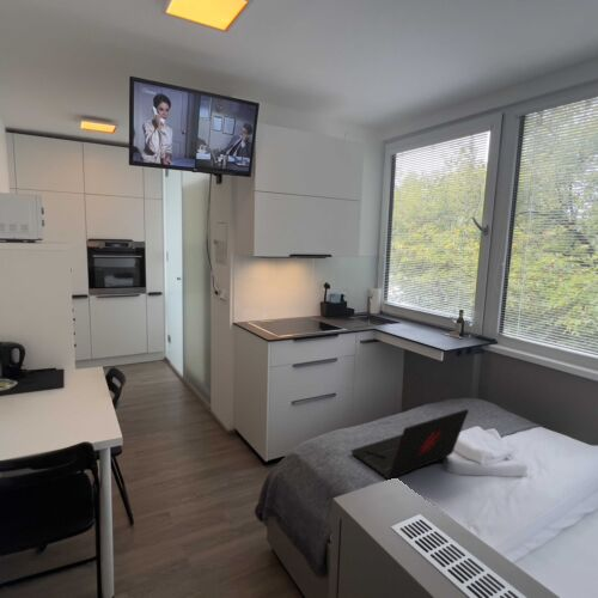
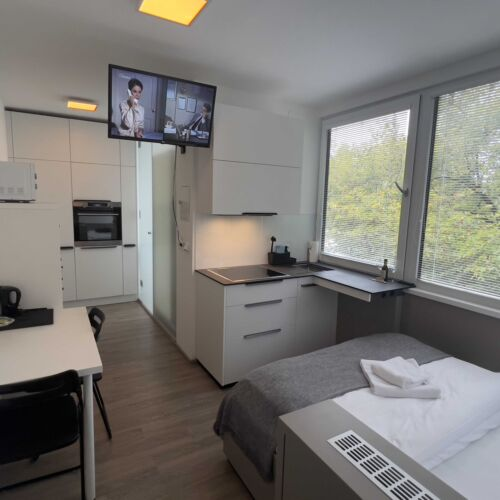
- laptop [349,408,470,480]
